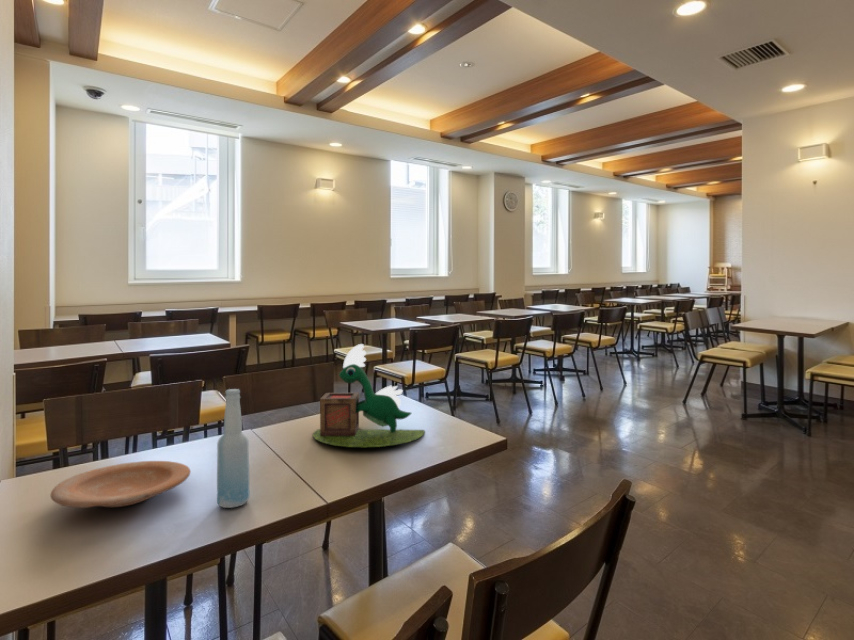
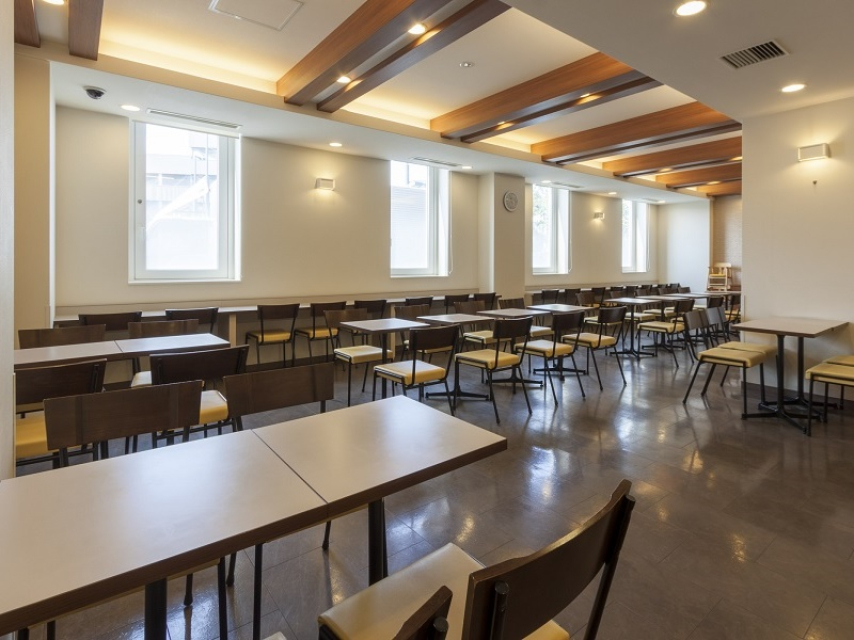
- bottle [216,388,251,509]
- plant pot [312,343,426,448]
- plate [50,460,191,509]
